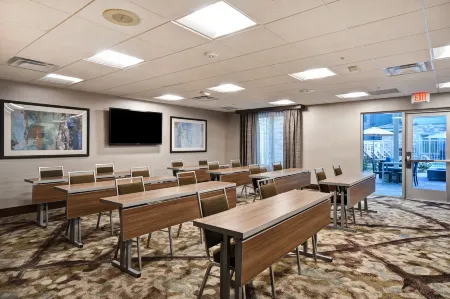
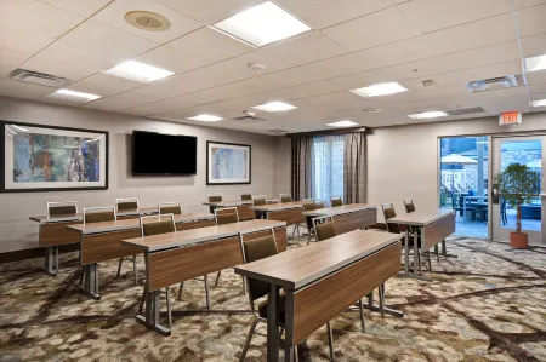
+ potted tree [493,162,545,249]
